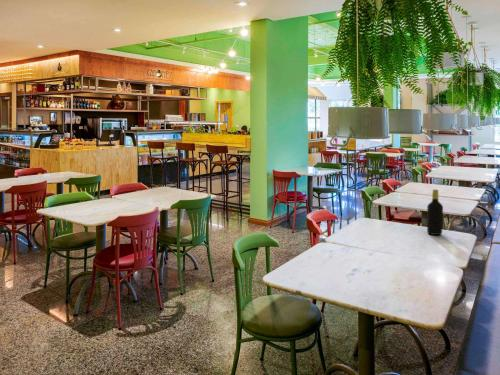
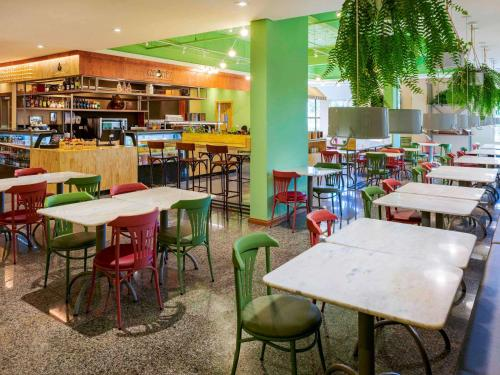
- bottle [426,188,444,236]
